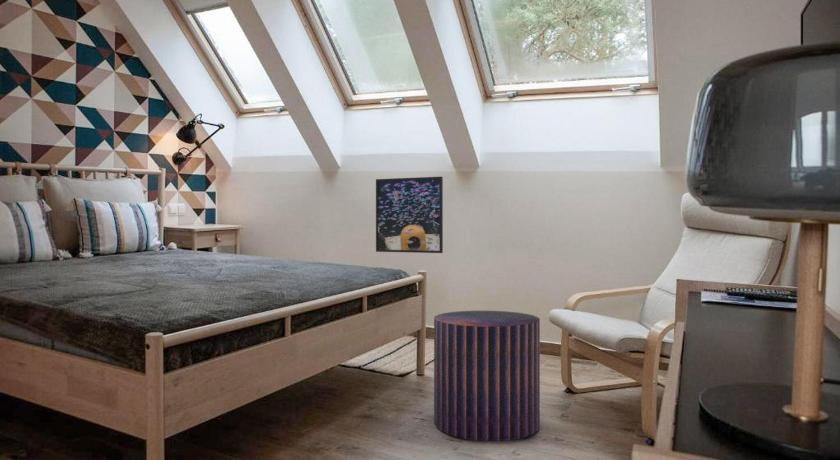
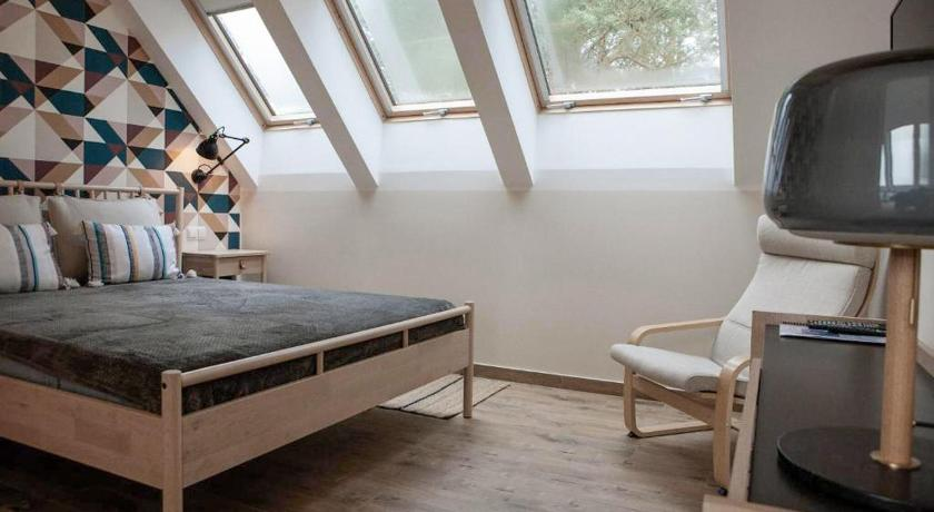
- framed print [375,176,444,254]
- stool [433,310,541,442]
